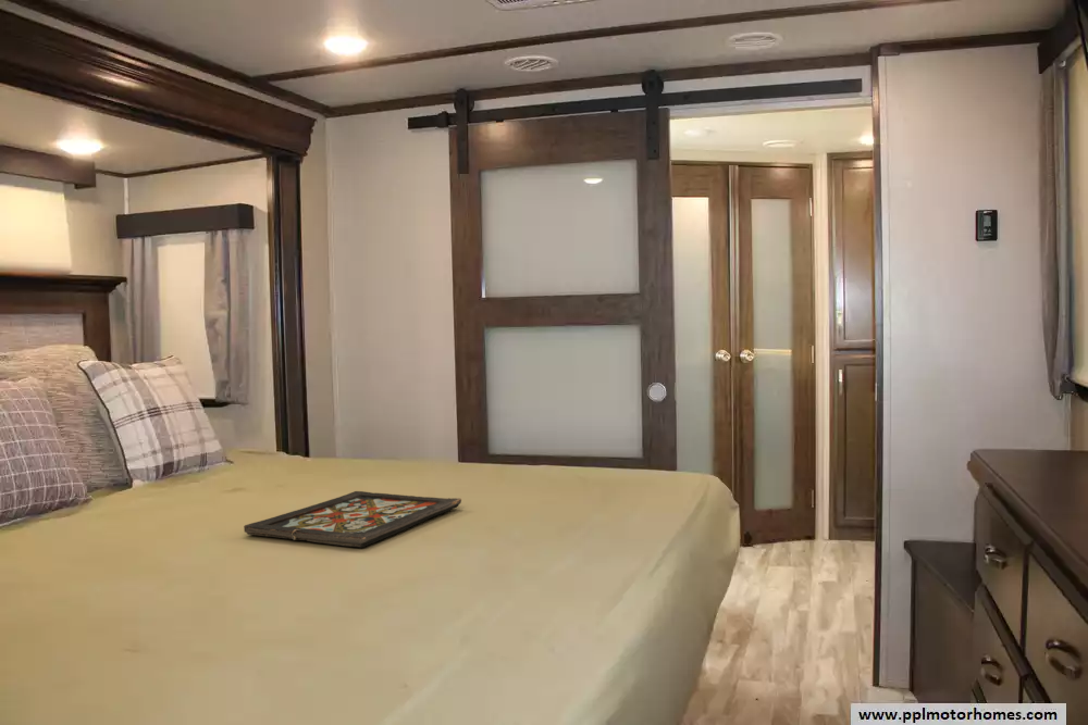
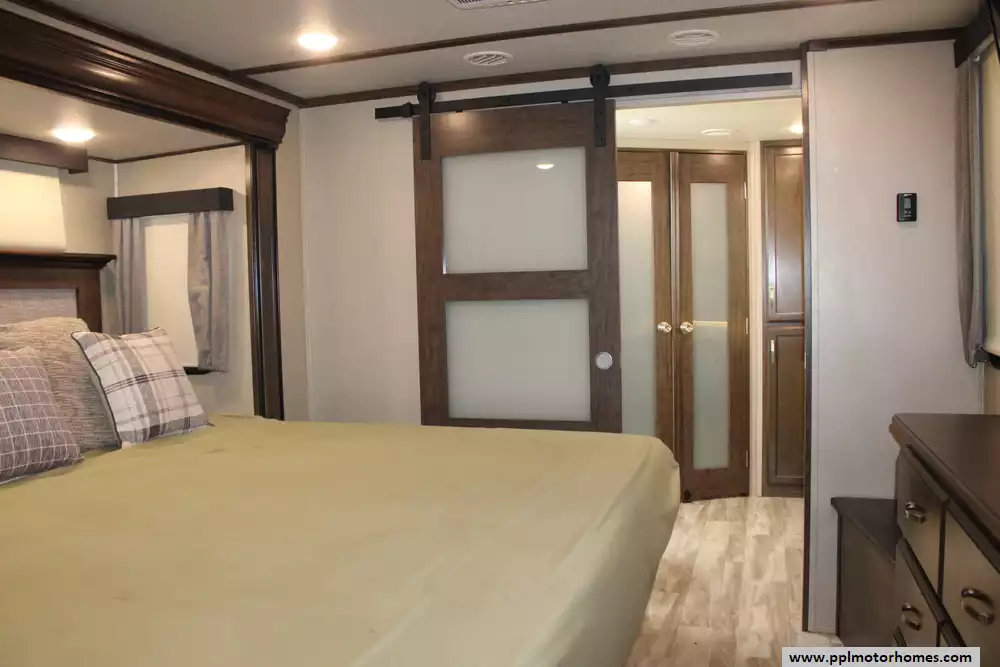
- decorative tray [243,490,462,549]
